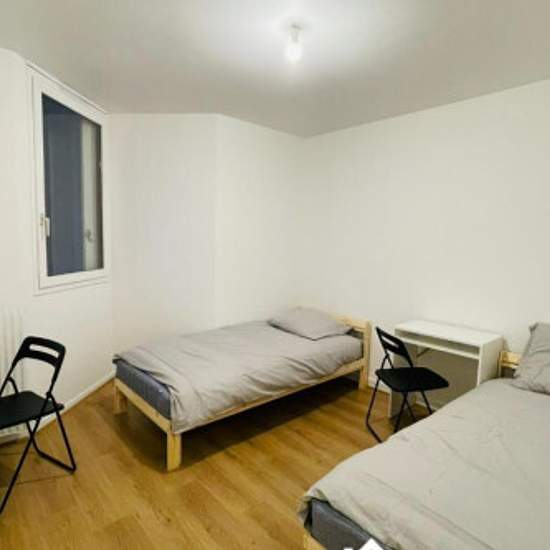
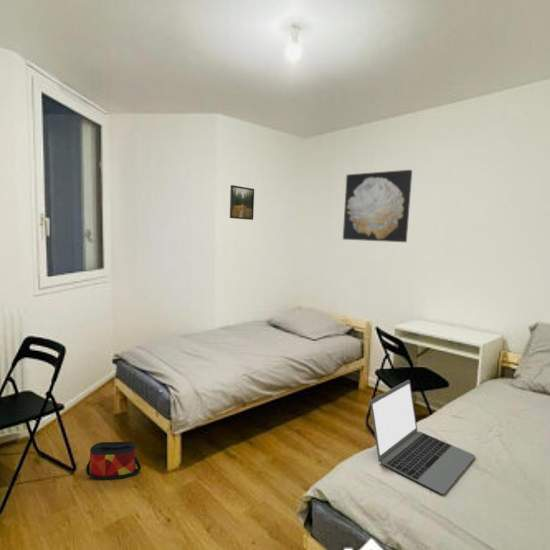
+ bag [85,440,142,481]
+ wall art [342,169,413,243]
+ laptop [369,379,476,495]
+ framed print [229,184,255,221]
